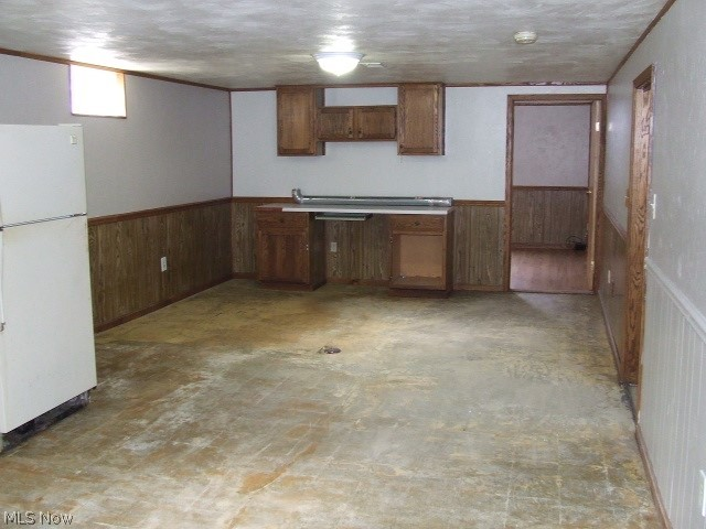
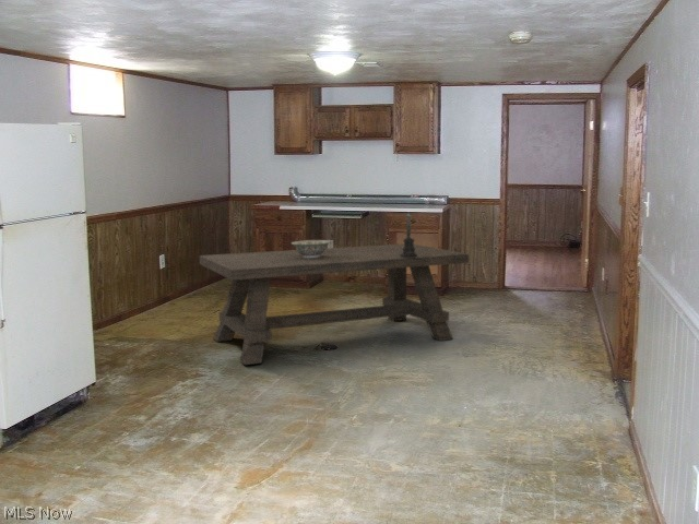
+ dining table [199,243,470,366]
+ candle holder [395,213,422,259]
+ decorative bowl [291,239,331,258]
